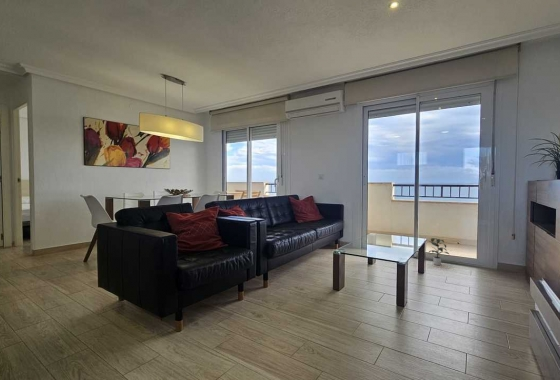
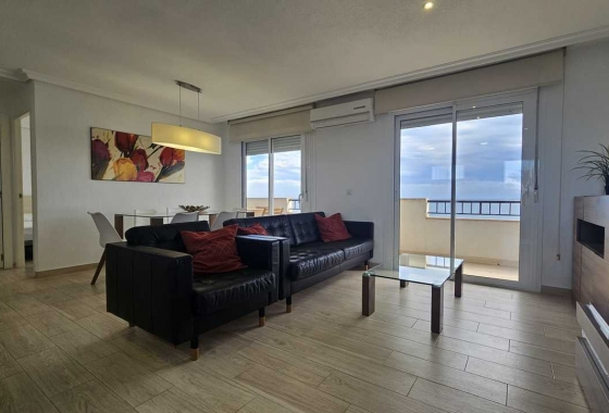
- potted plant [428,237,450,266]
